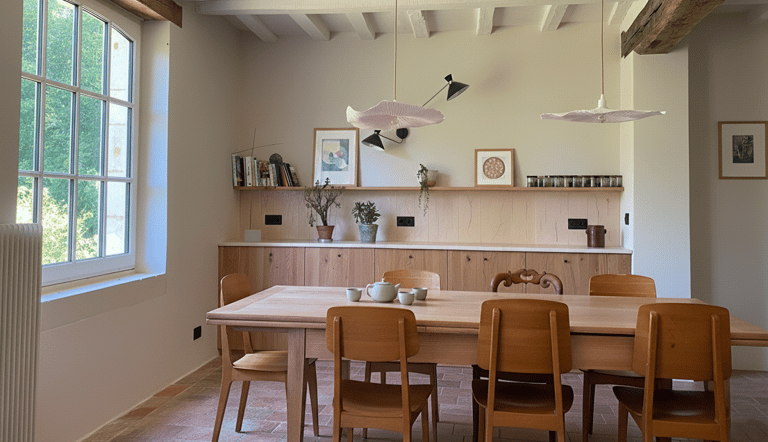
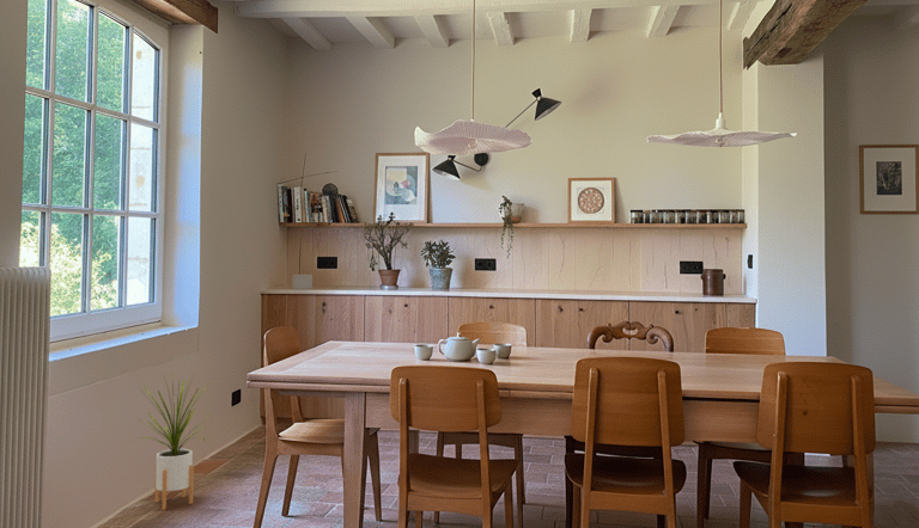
+ house plant [136,373,212,510]
